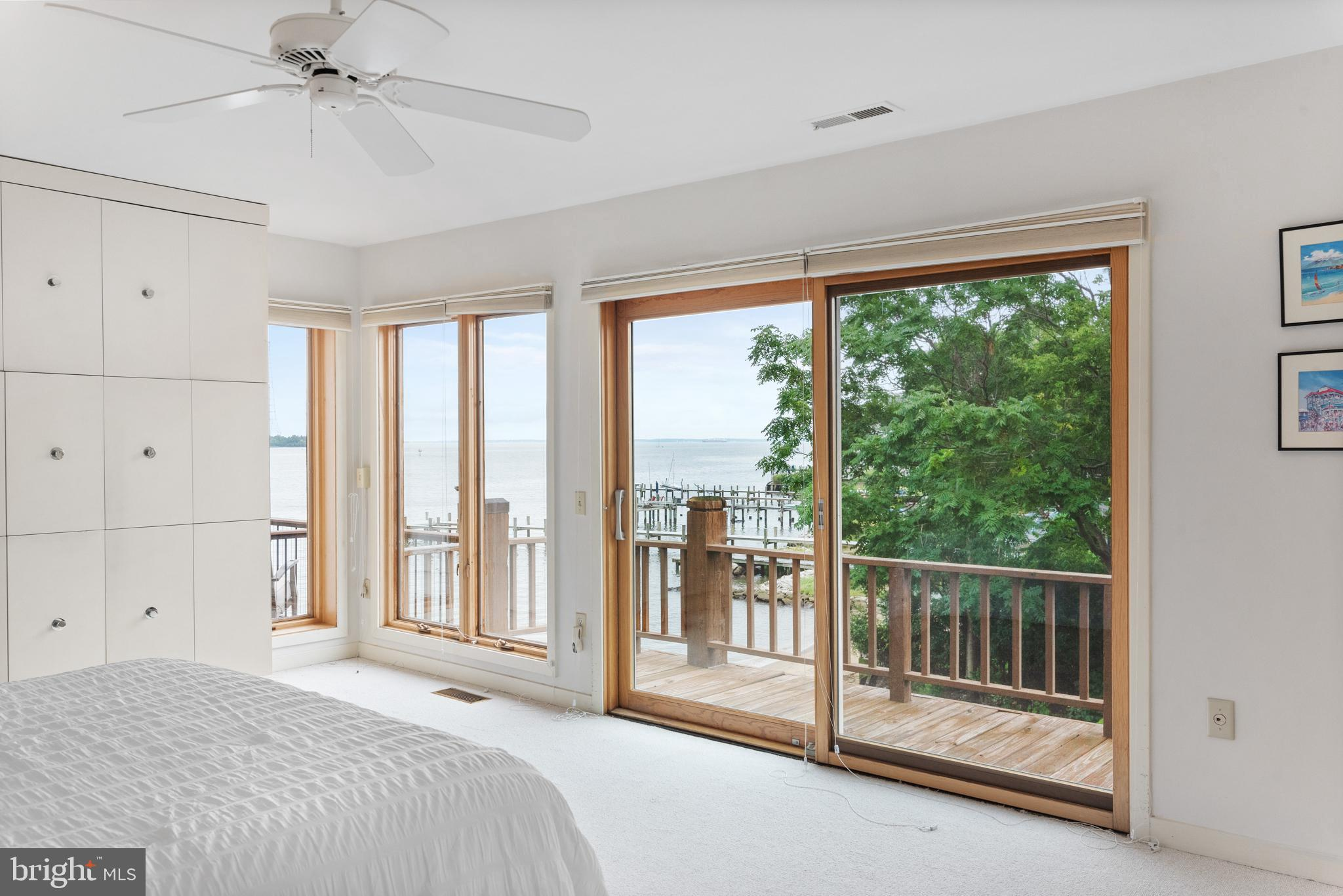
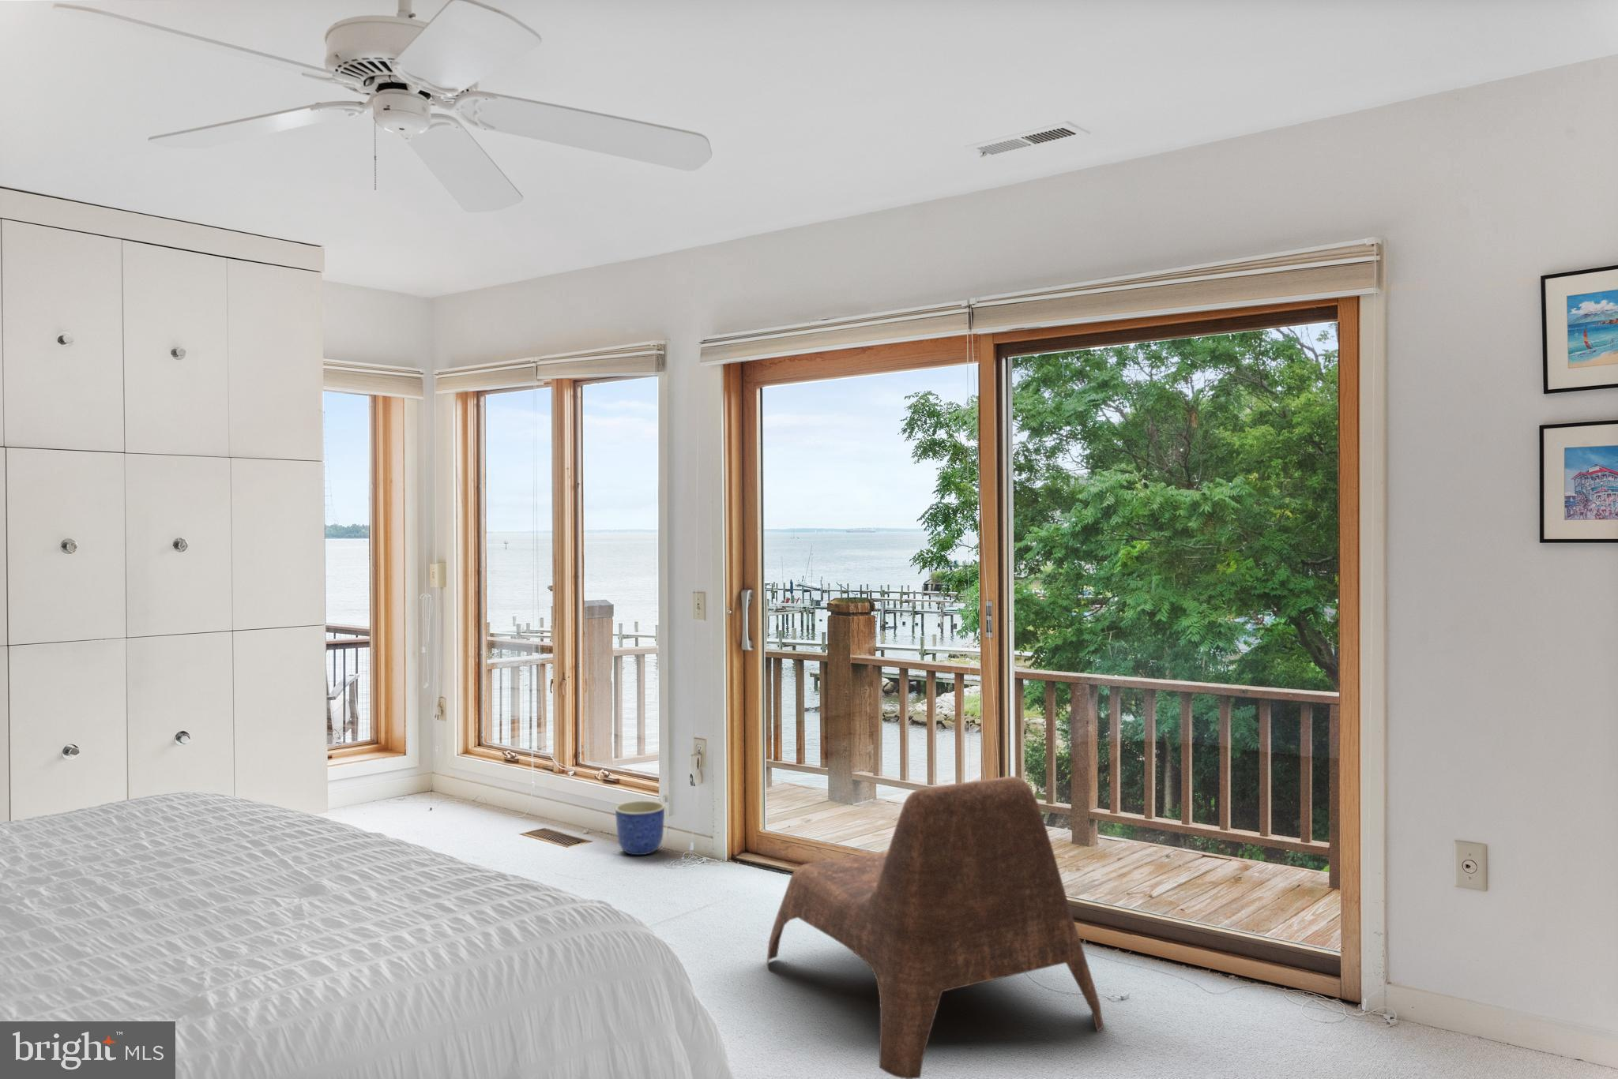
+ planter [614,800,665,856]
+ lounge chair [765,776,1105,1079]
